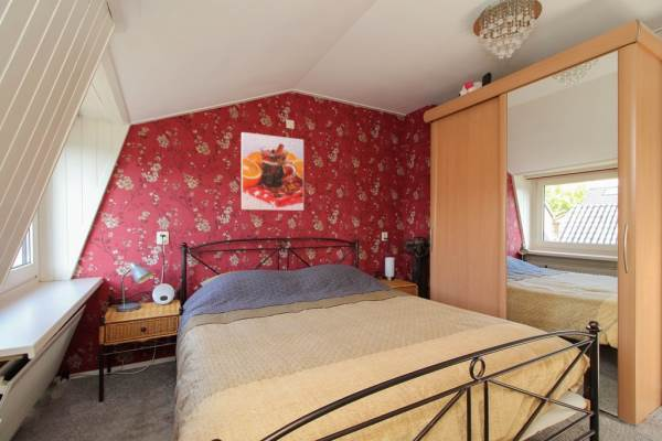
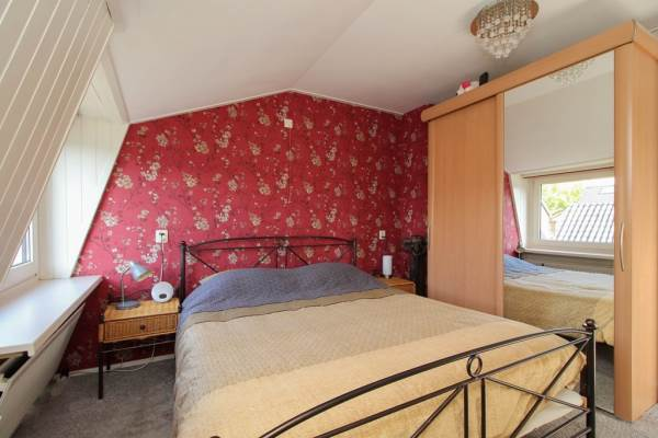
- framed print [241,131,305,212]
